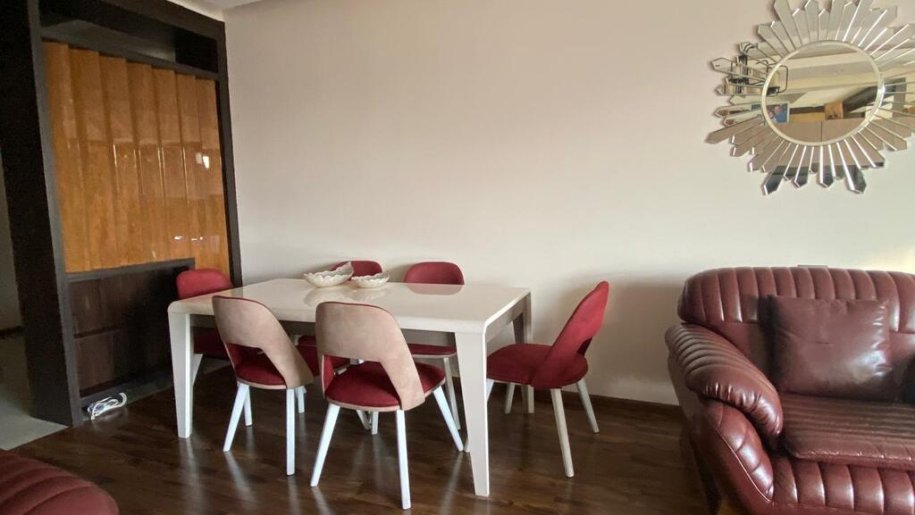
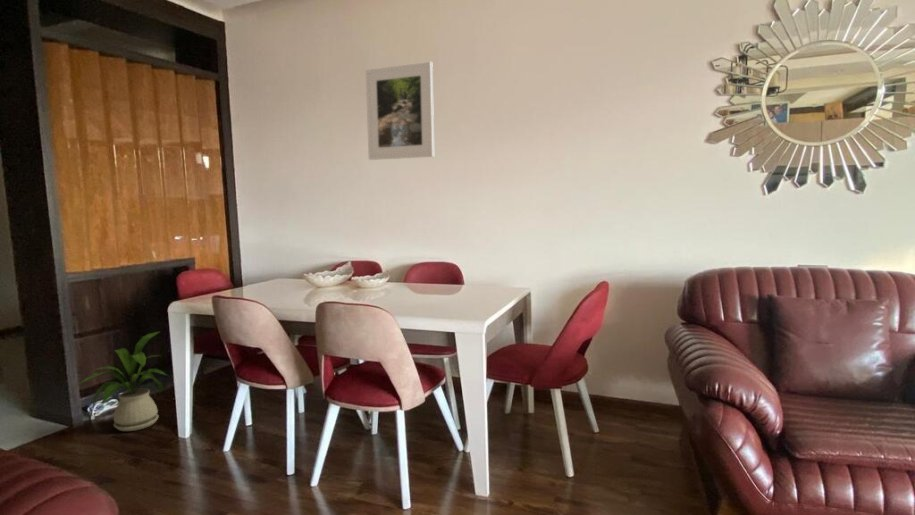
+ house plant [76,331,169,432]
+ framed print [365,61,435,161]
